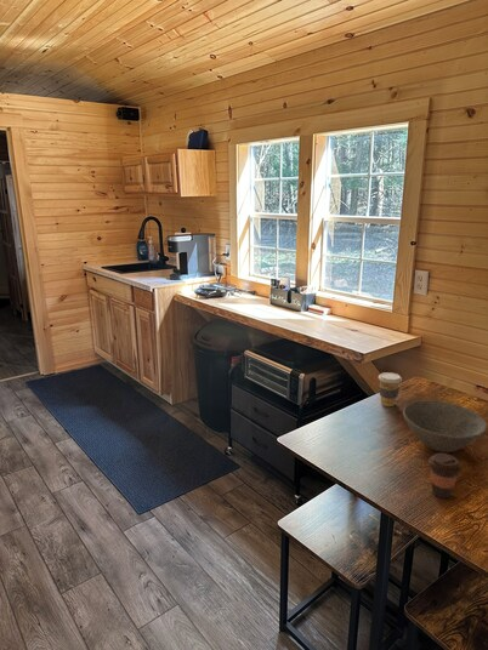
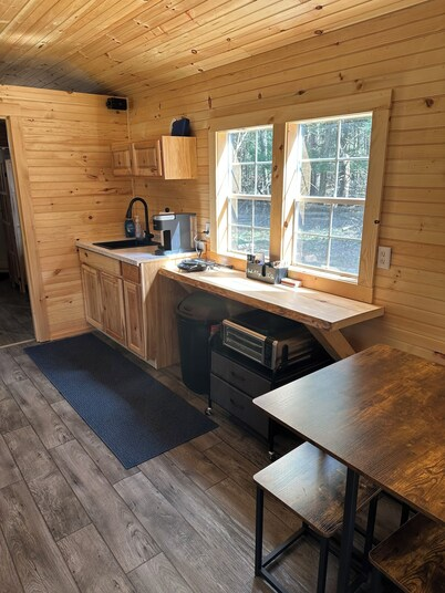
- bowl [402,399,488,454]
- coffee cup [427,452,463,500]
- coffee cup [378,371,403,407]
